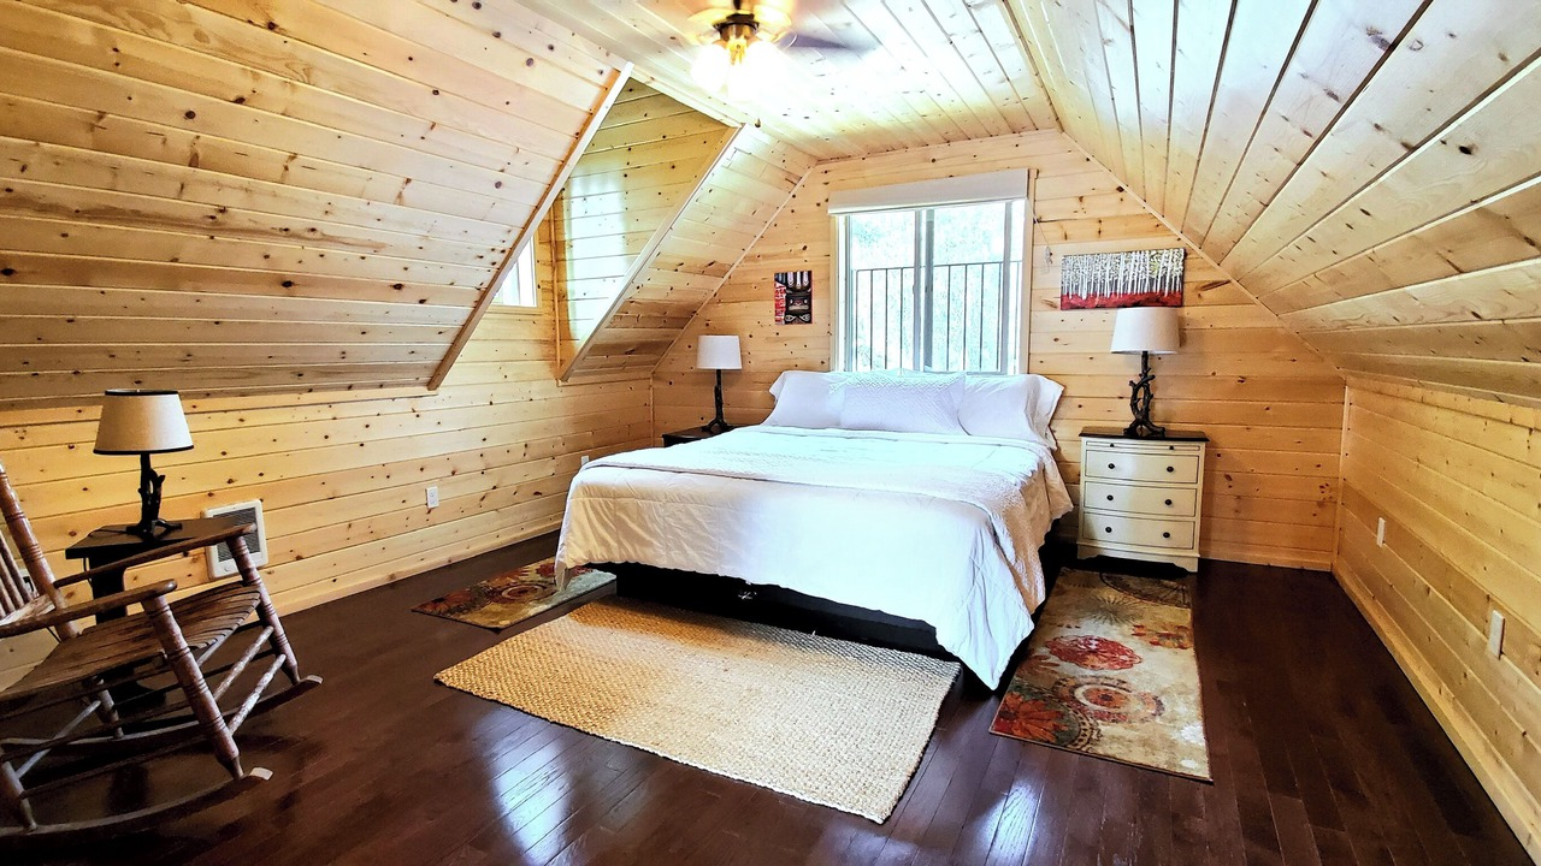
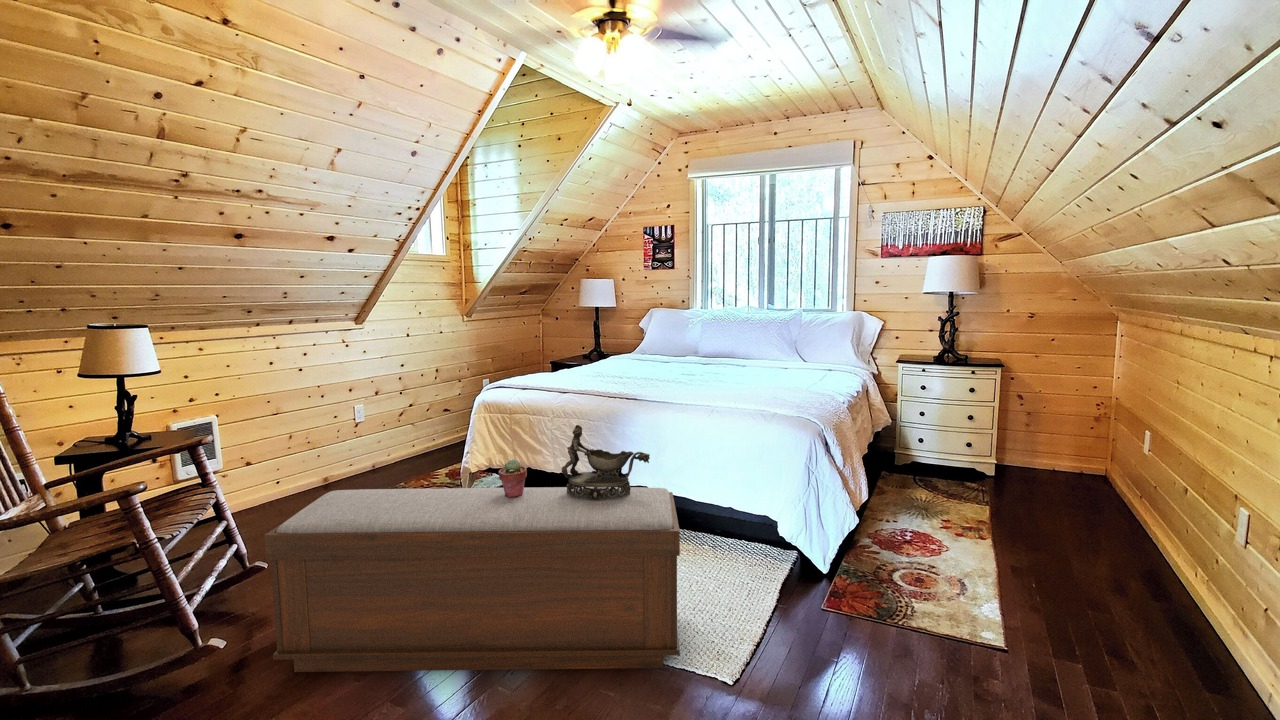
+ decorative bowl [561,424,651,501]
+ potted succulent [498,459,528,498]
+ bench [263,486,681,673]
